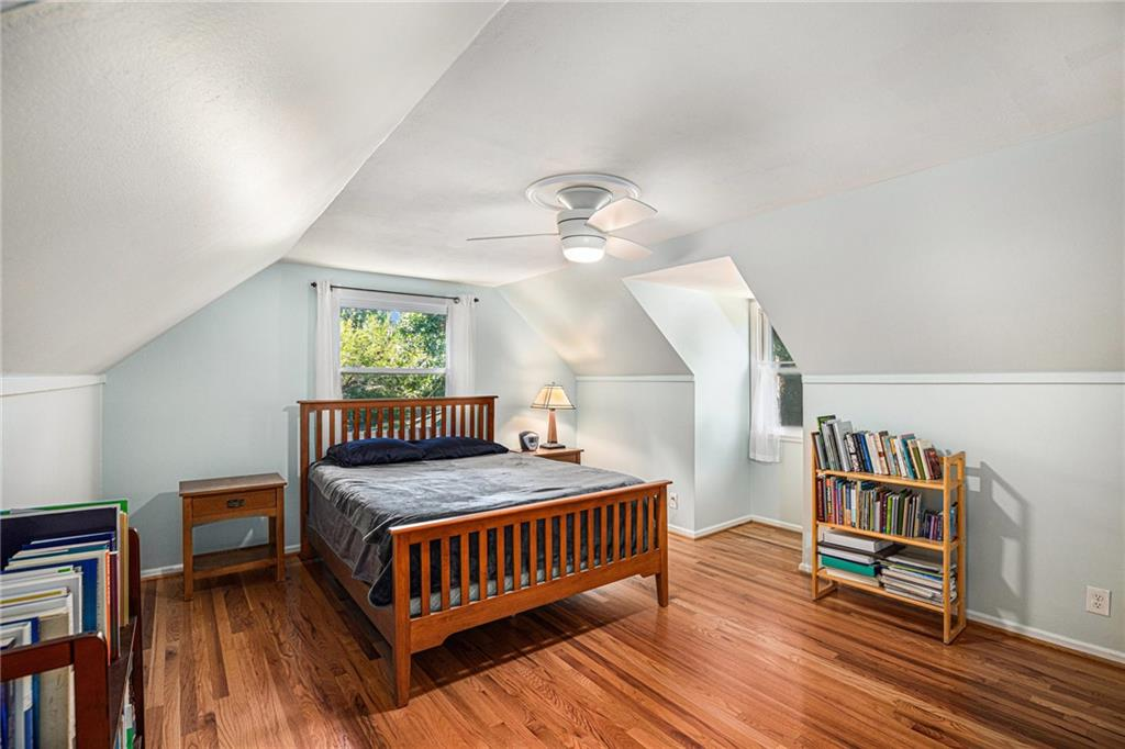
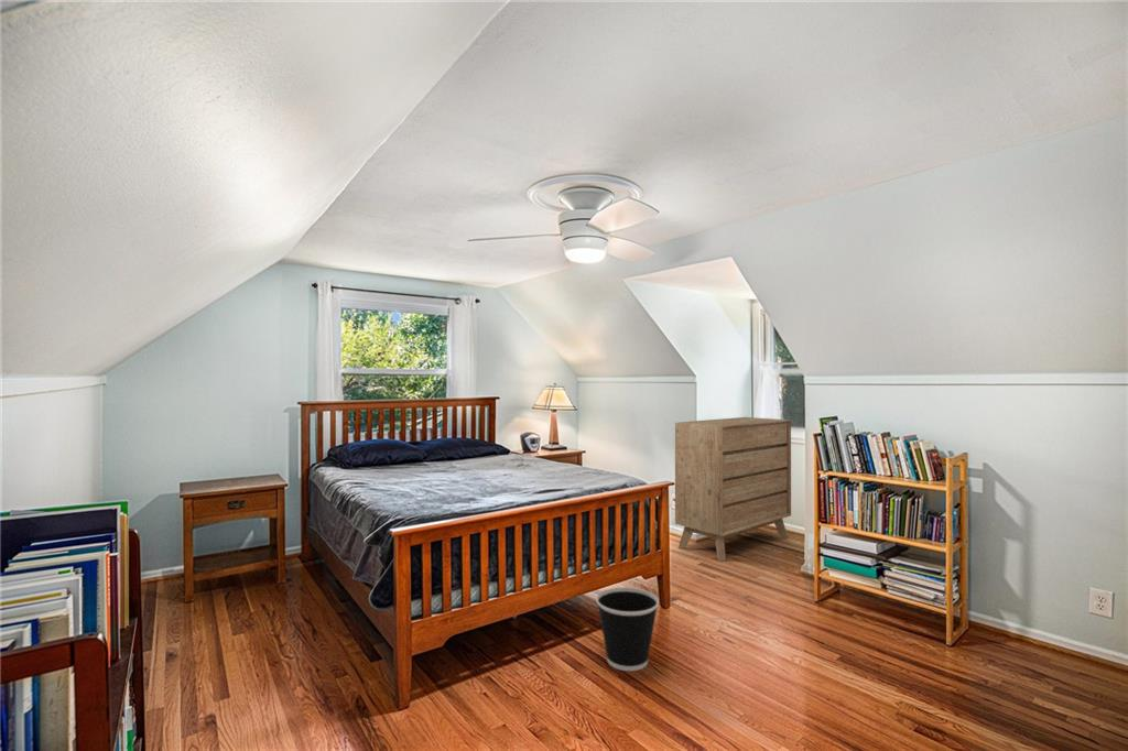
+ dresser [674,416,792,563]
+ wastebasket [595,586,660,672]
